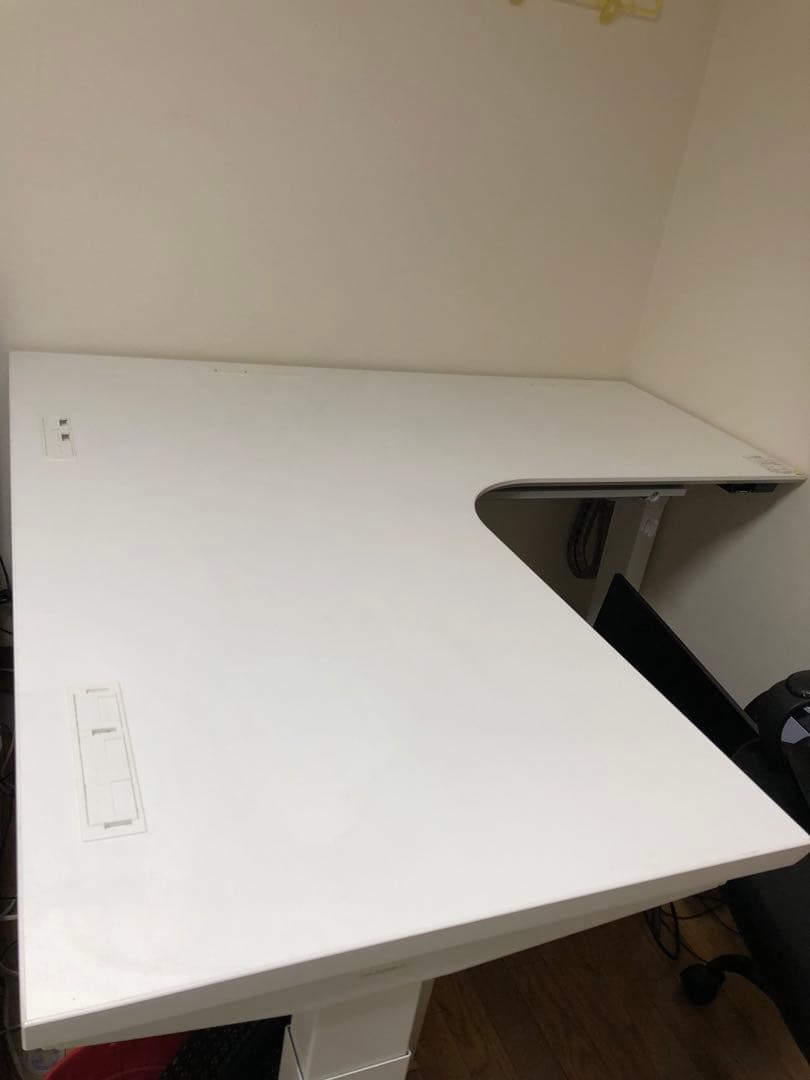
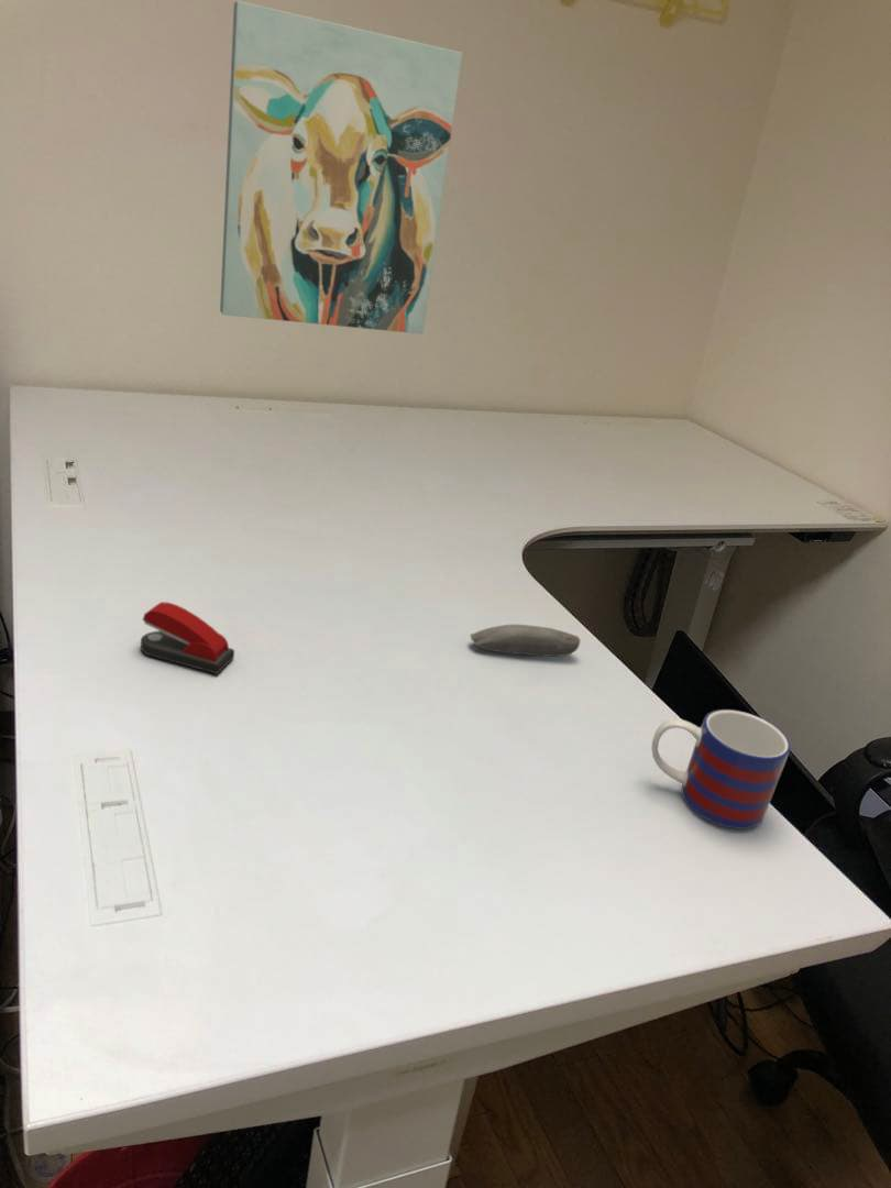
+ mug [650,708,792,829]
+ wall art [219,0,463,336]
+ stapler [140,601,235,675]
+ computer mouse [470,624,581,658]
